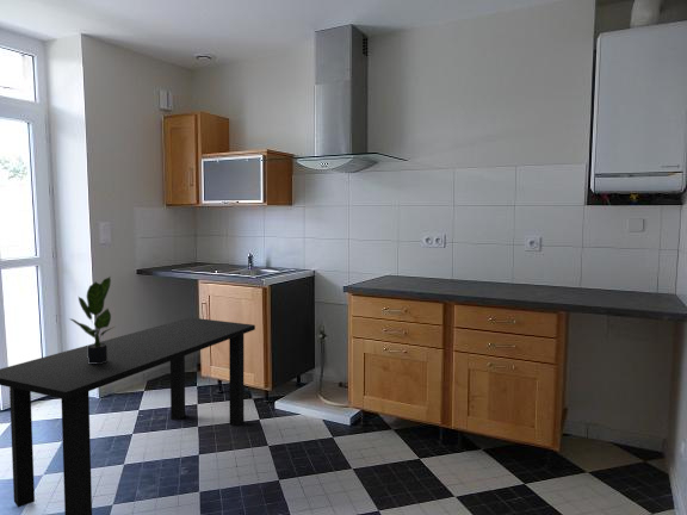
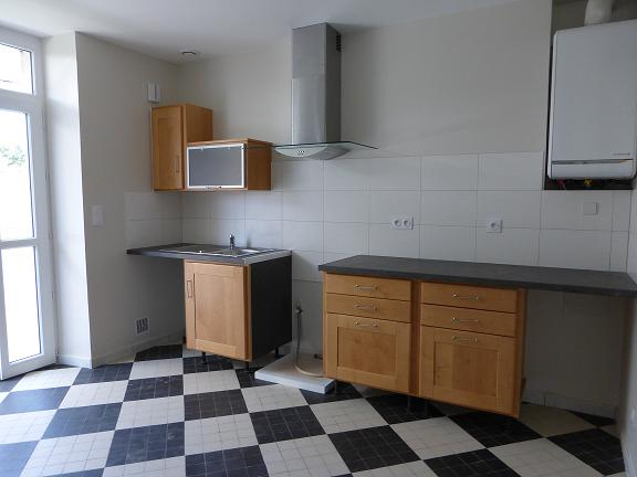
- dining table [0,316,256,515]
- potted plant [68,275,116,364]
